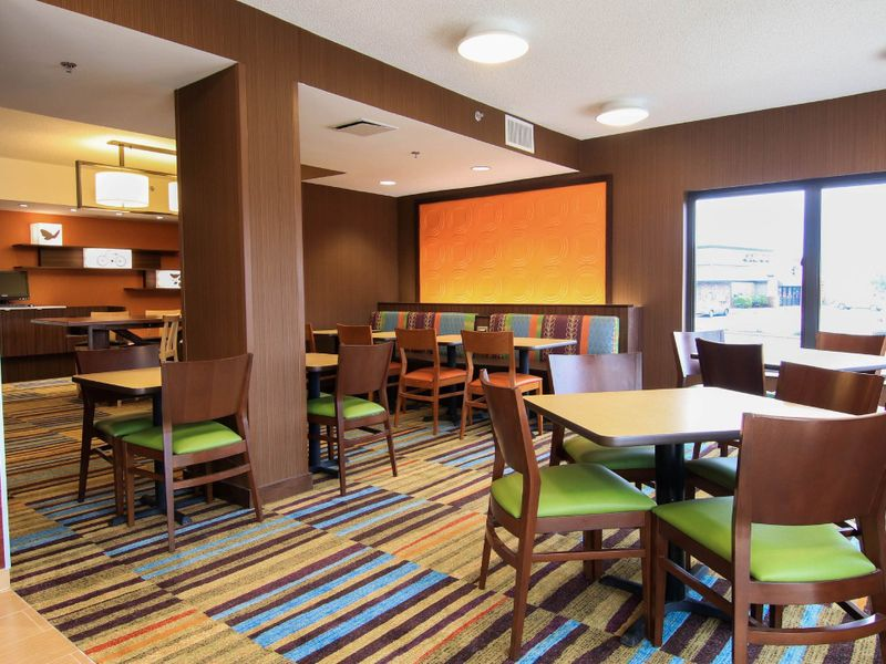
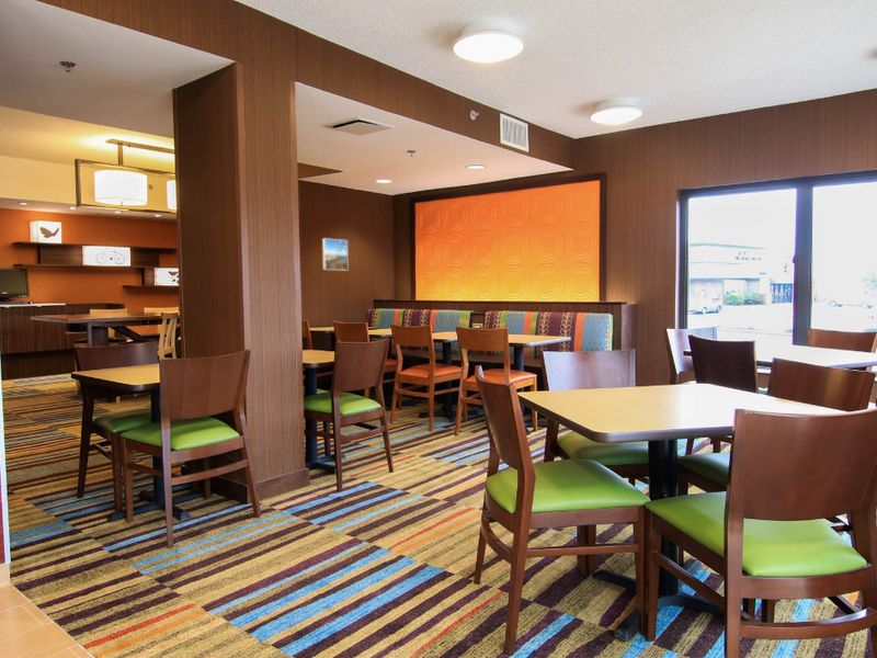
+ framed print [321,237,349,271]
